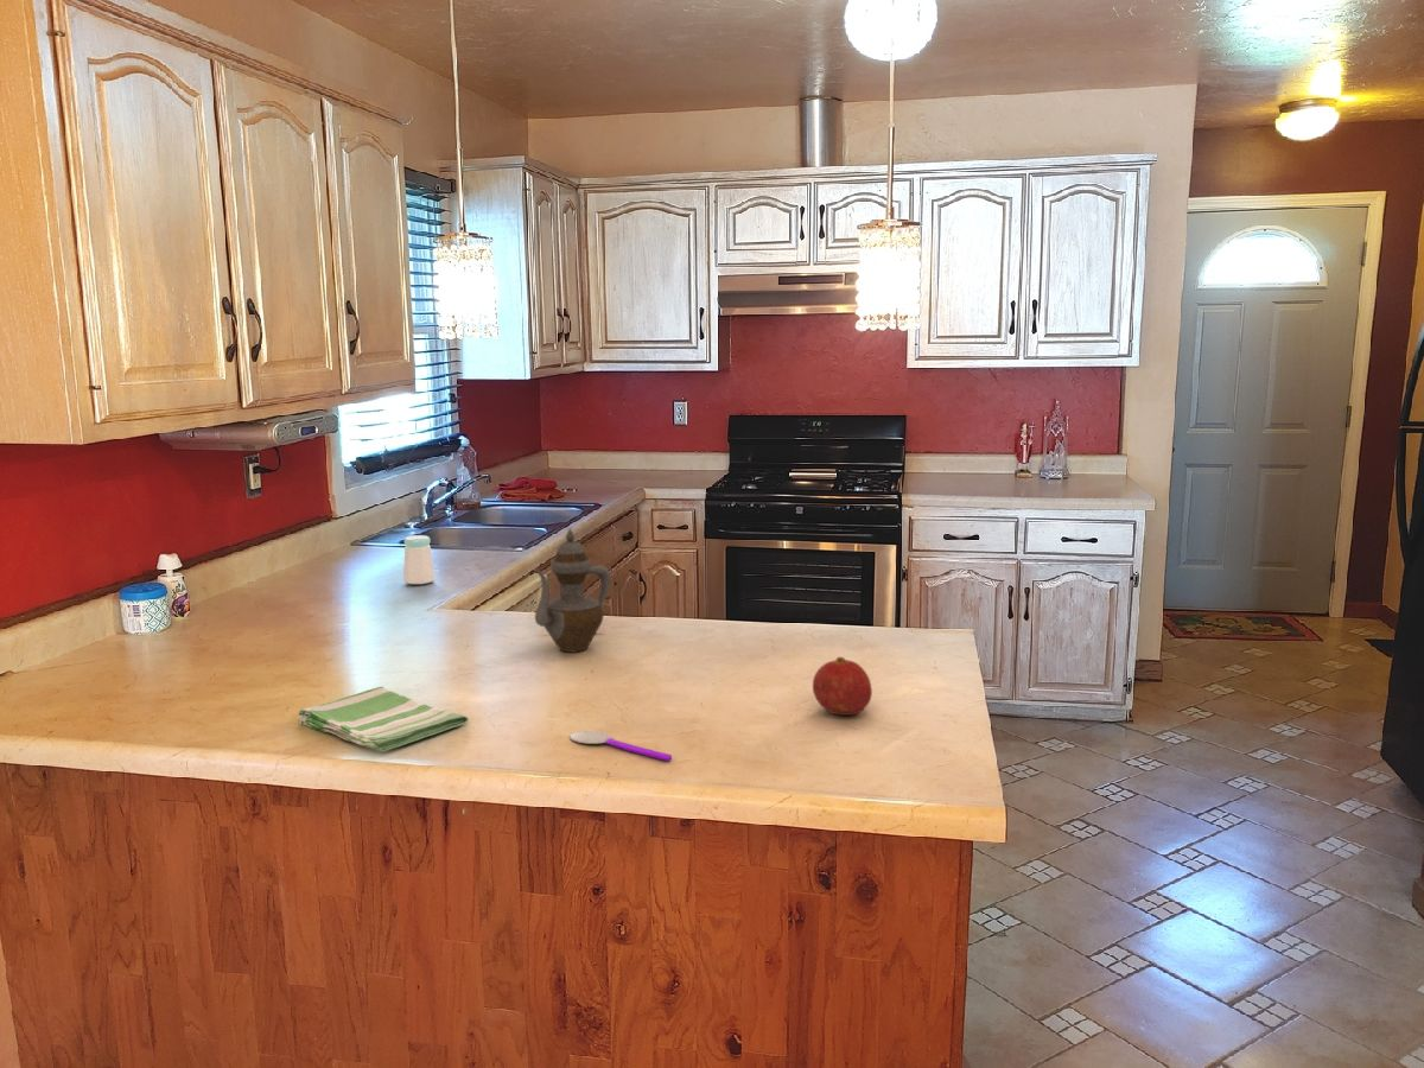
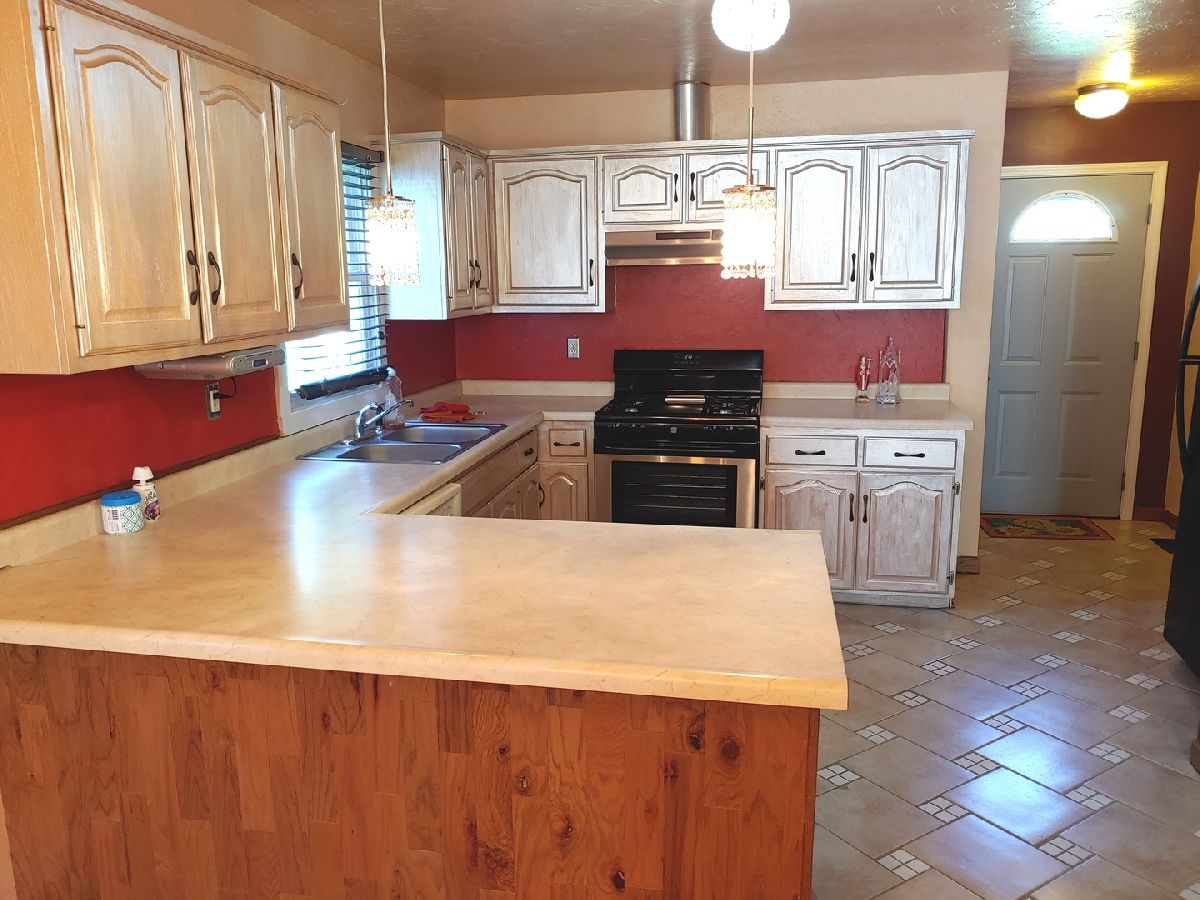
- salt shaker [402,534,436,585]
- dish towel [297,685,470,752]
- spoon [568,730,673,762]
- teapot [532,527,611,654]
- fruit [812,656,873,717]
